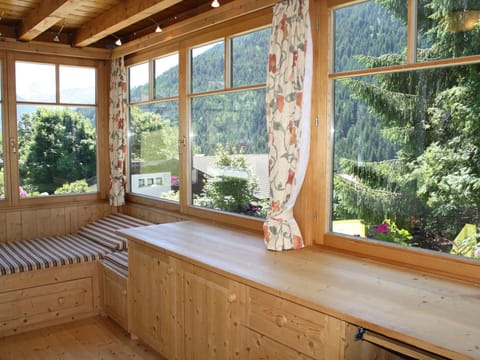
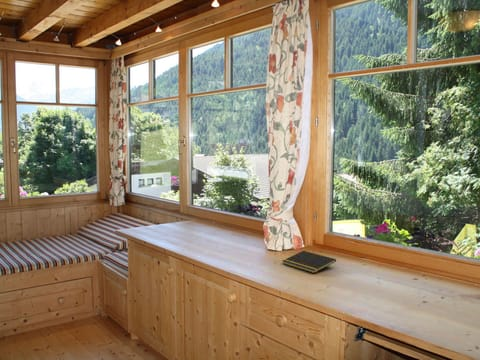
+ notepad [282,250,337,274]
